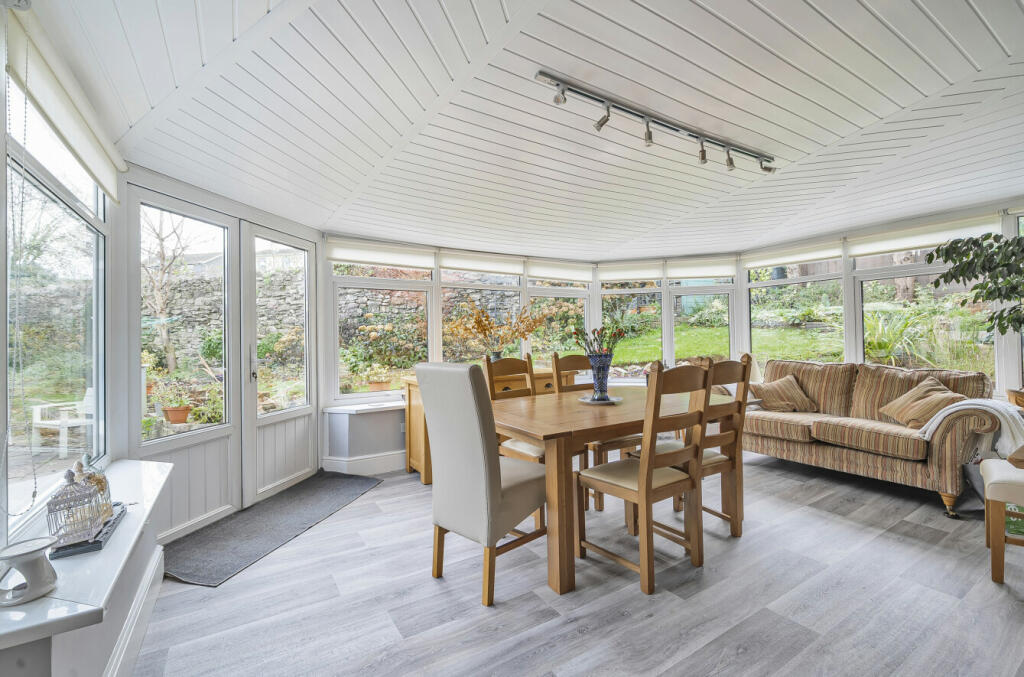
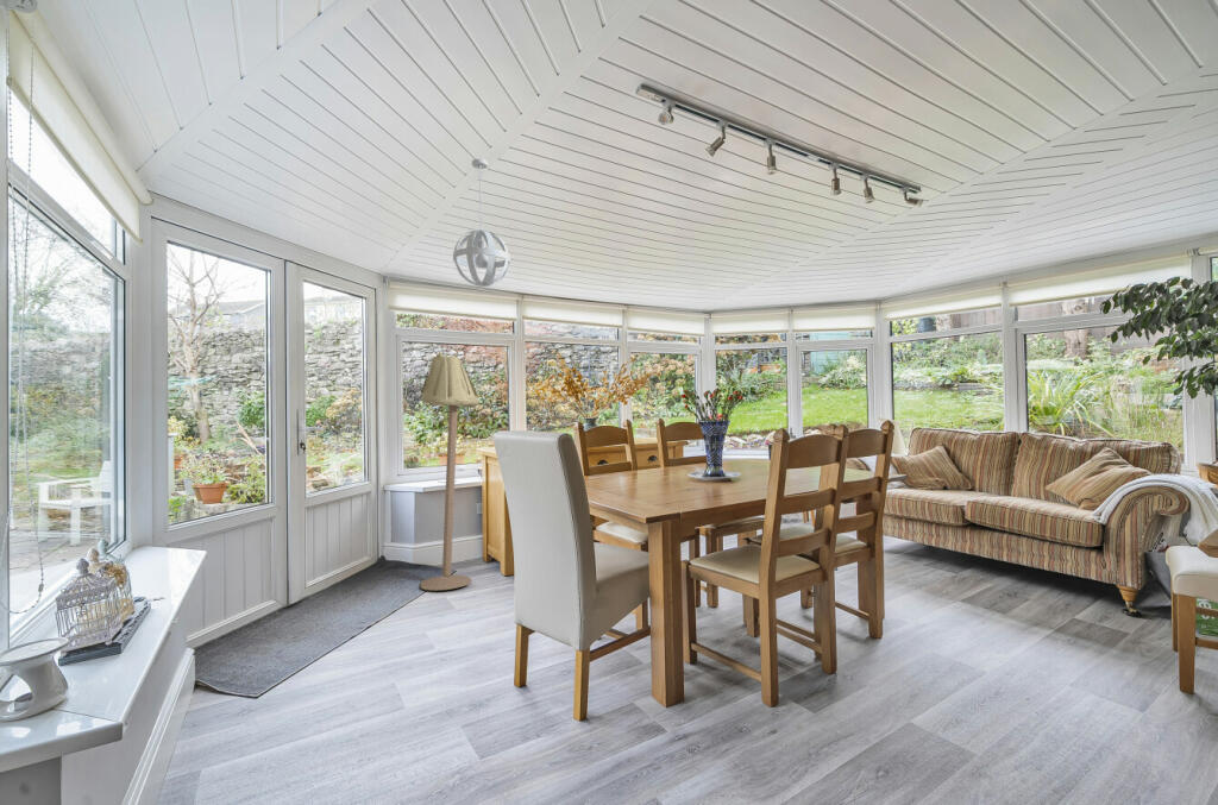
+ floor lamp [420,351,481,592]
+ pendant light [452,158,511,288]
